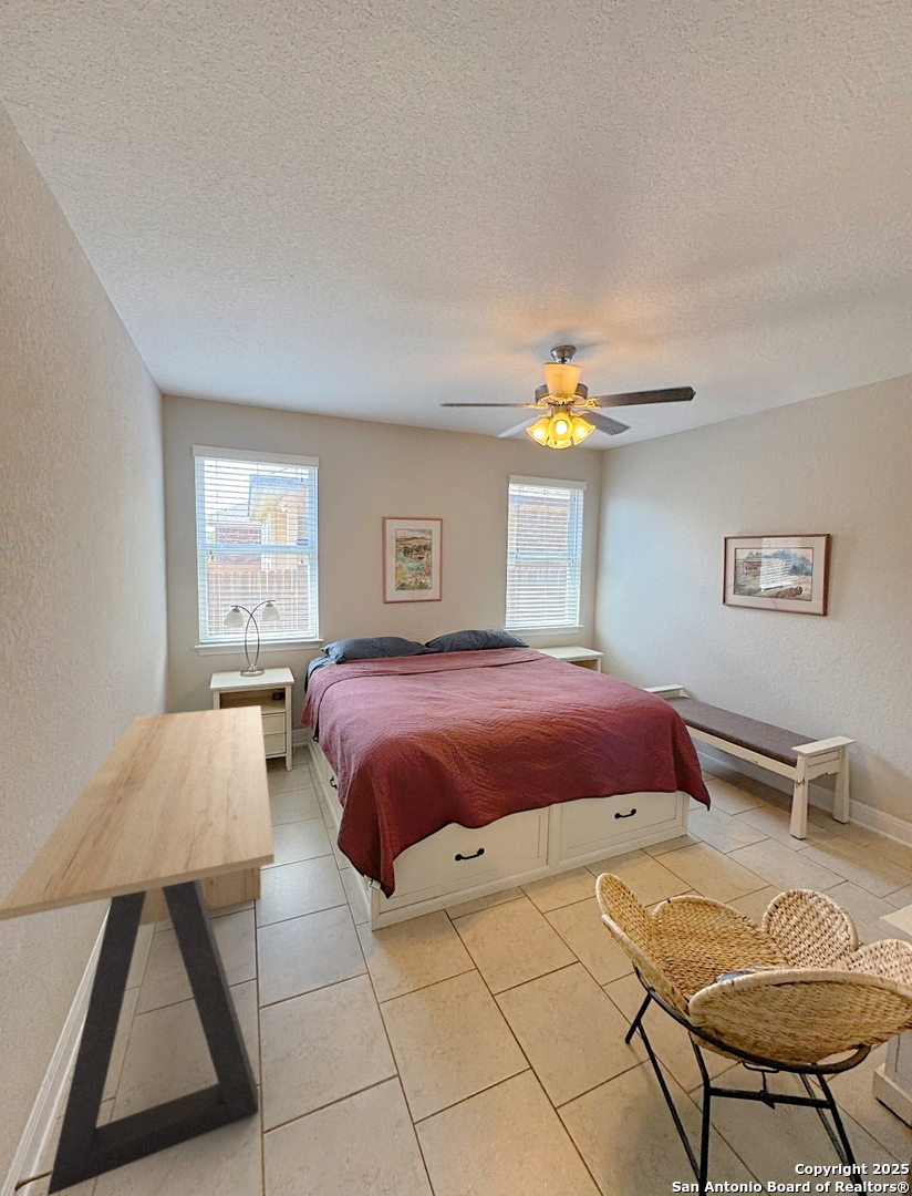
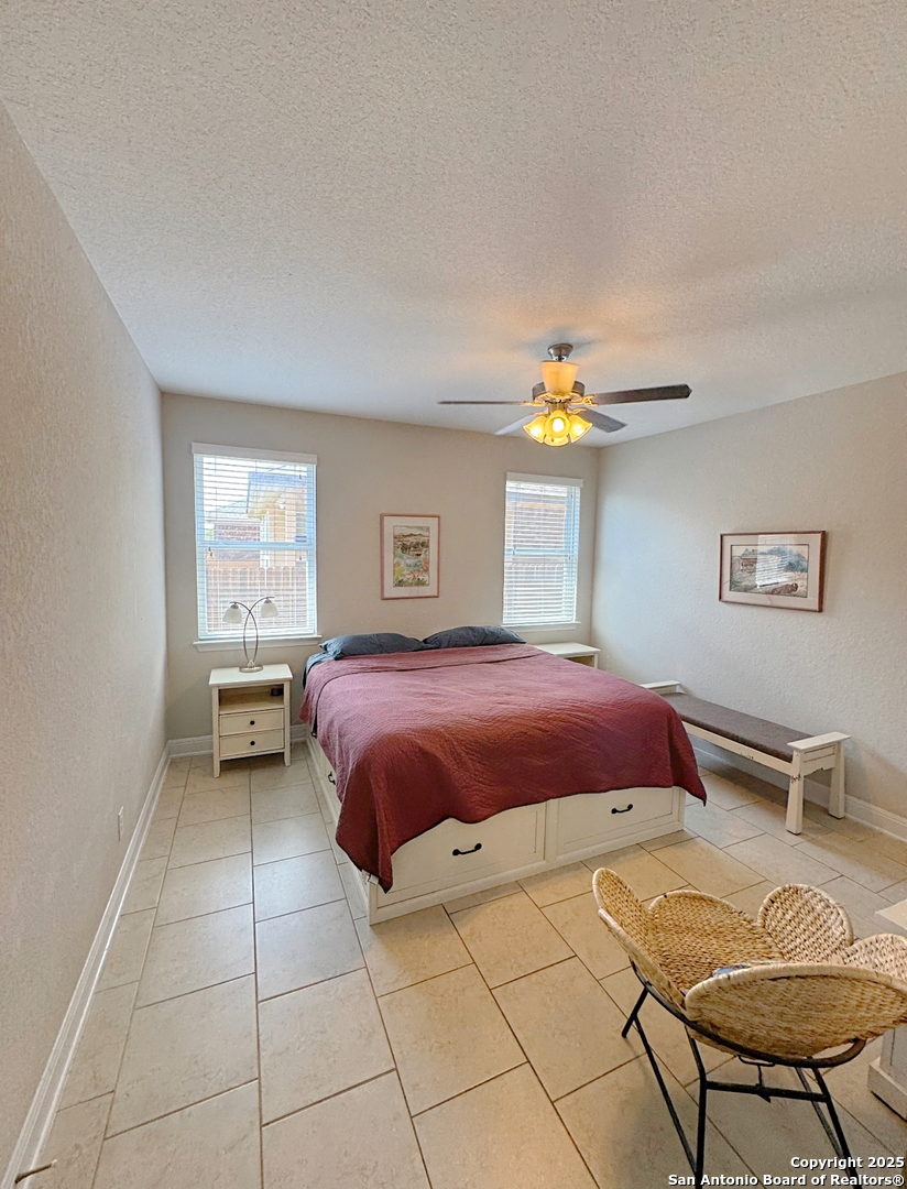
- desk [0,704,276,1196]
